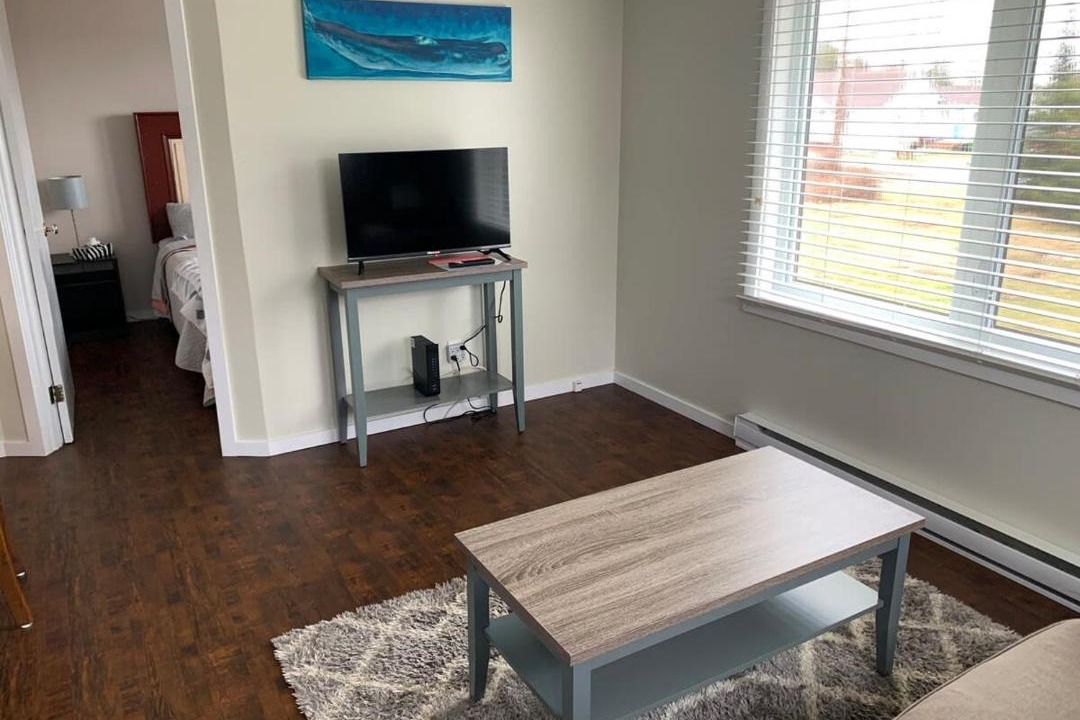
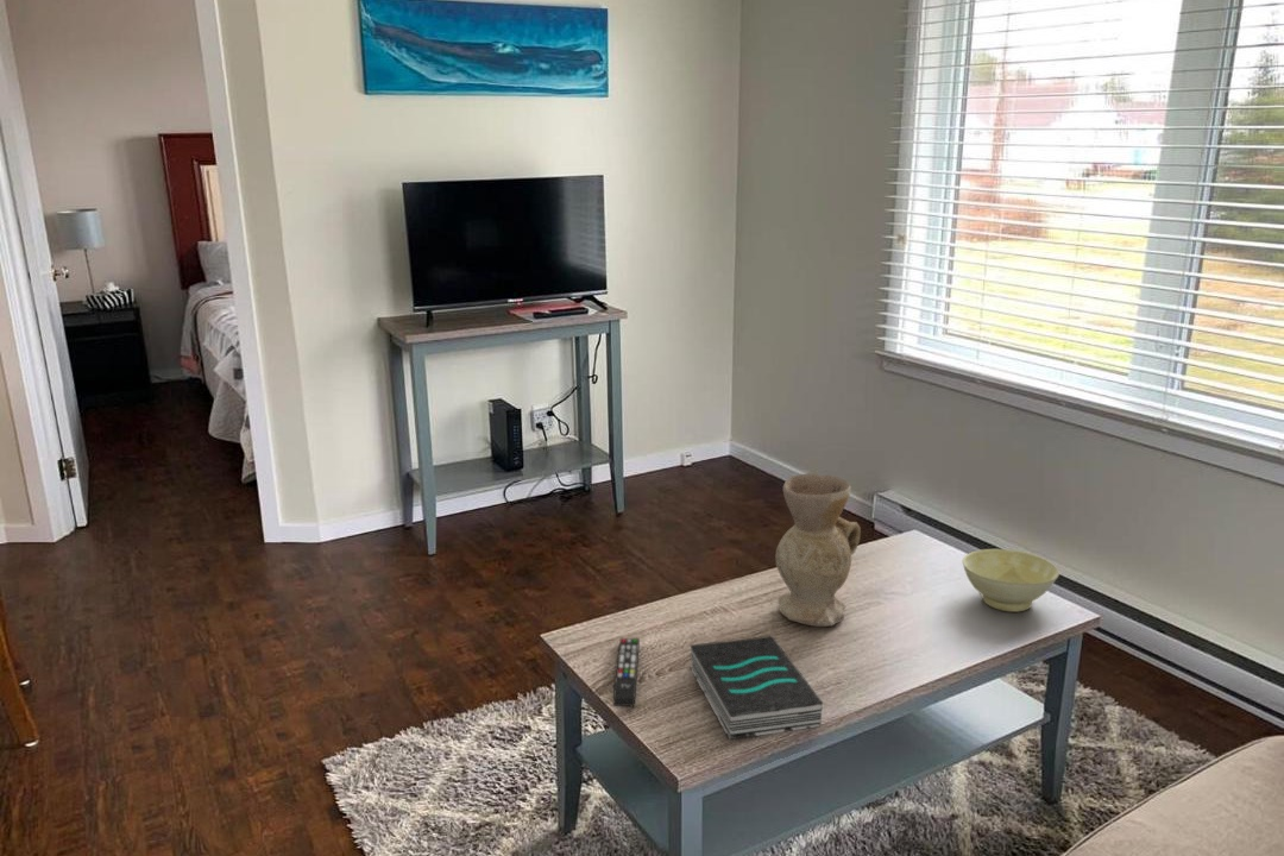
+ vase [774,472,862,628]
+ remote control [612,637,641,707]
+ book [688,635,824,741]
+ bowl [962,548,1060,613]
